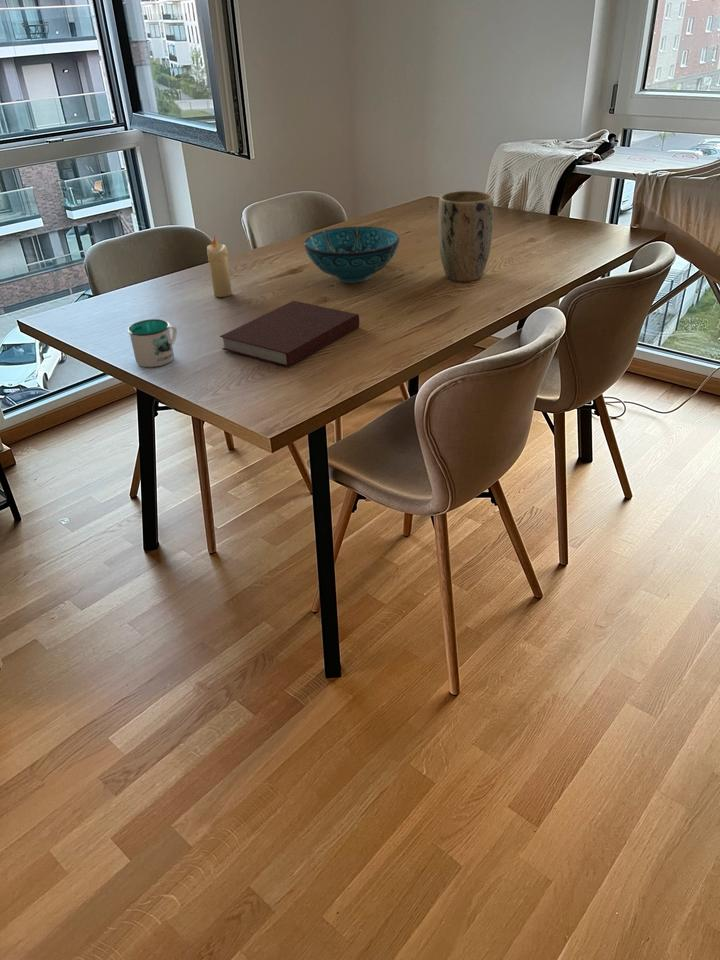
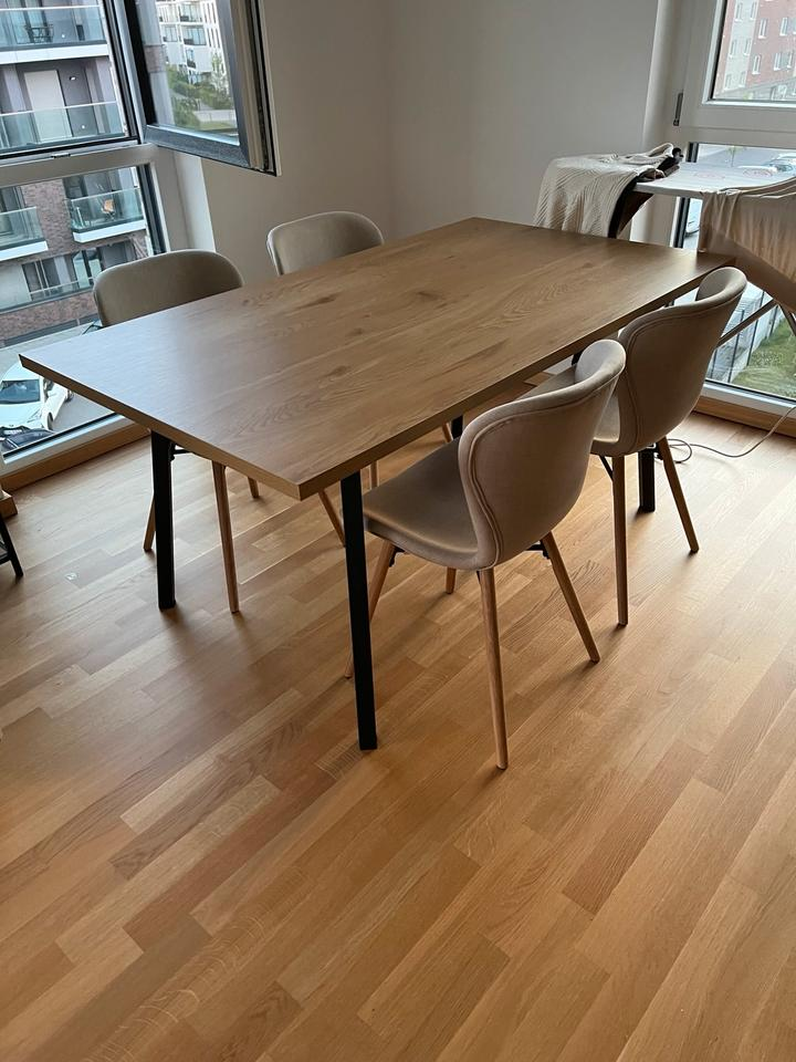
- mug [126,318,178,368]
- plant pot [437,190,495,282]
- notebook [219,300,360,368]
- candle [206,234,233,298]
- decorative bowl [303,225,400,284]
